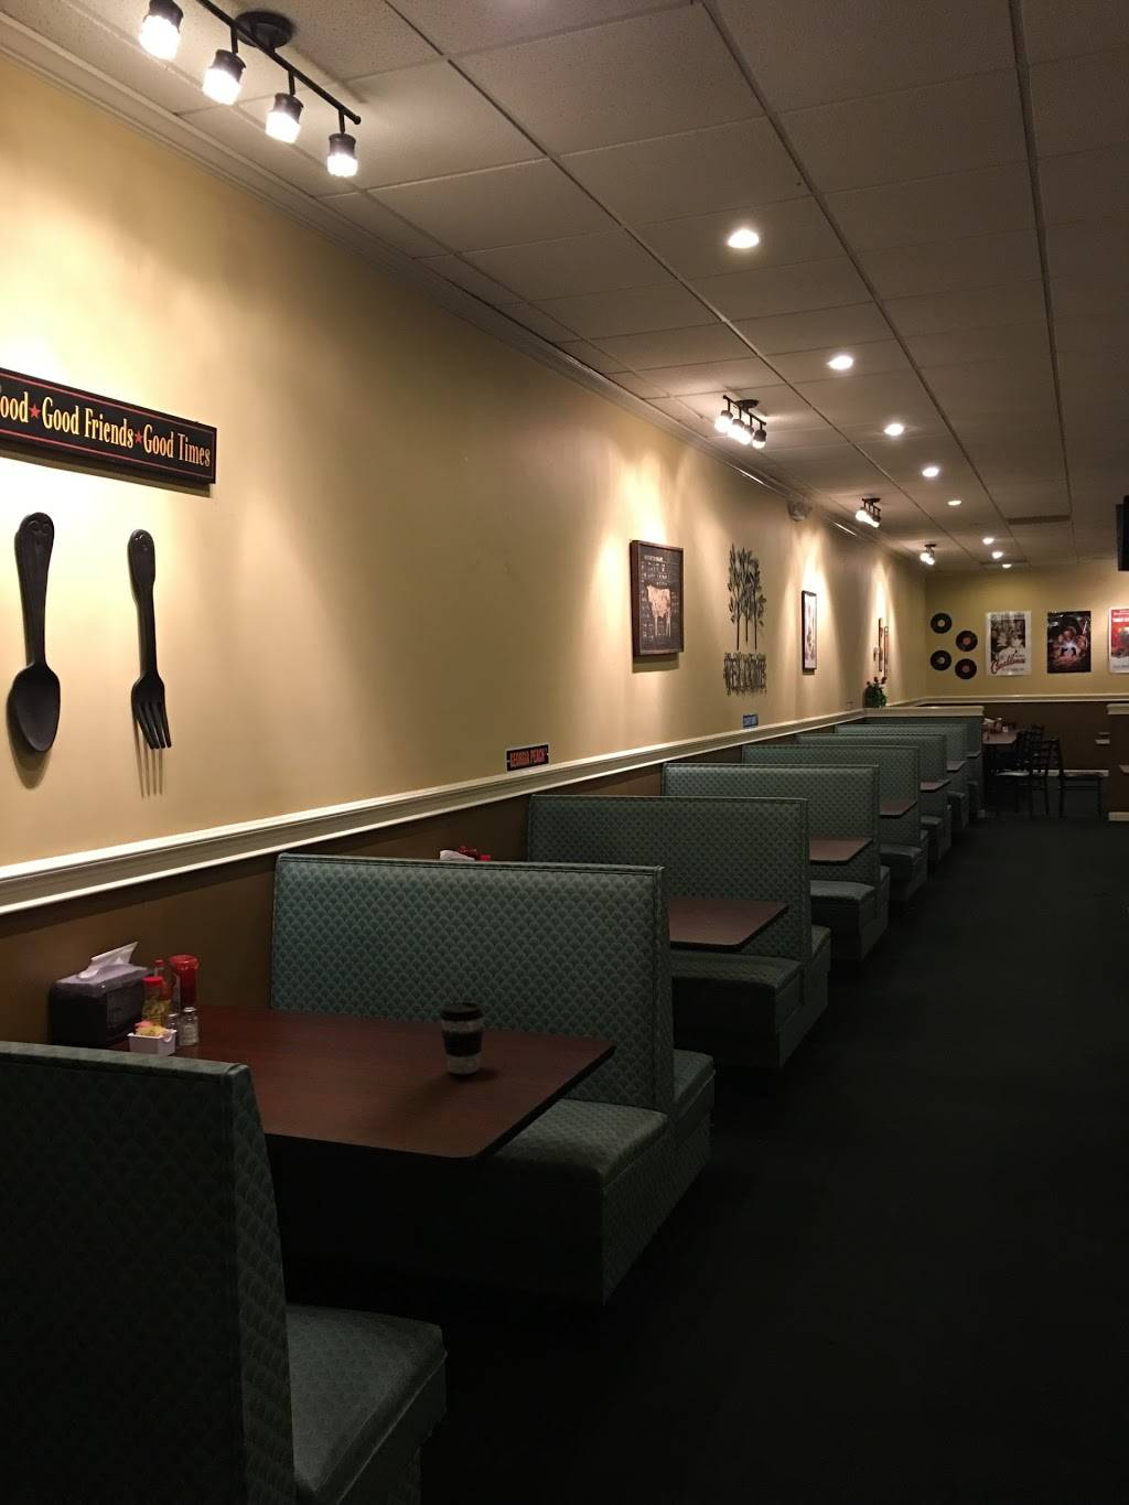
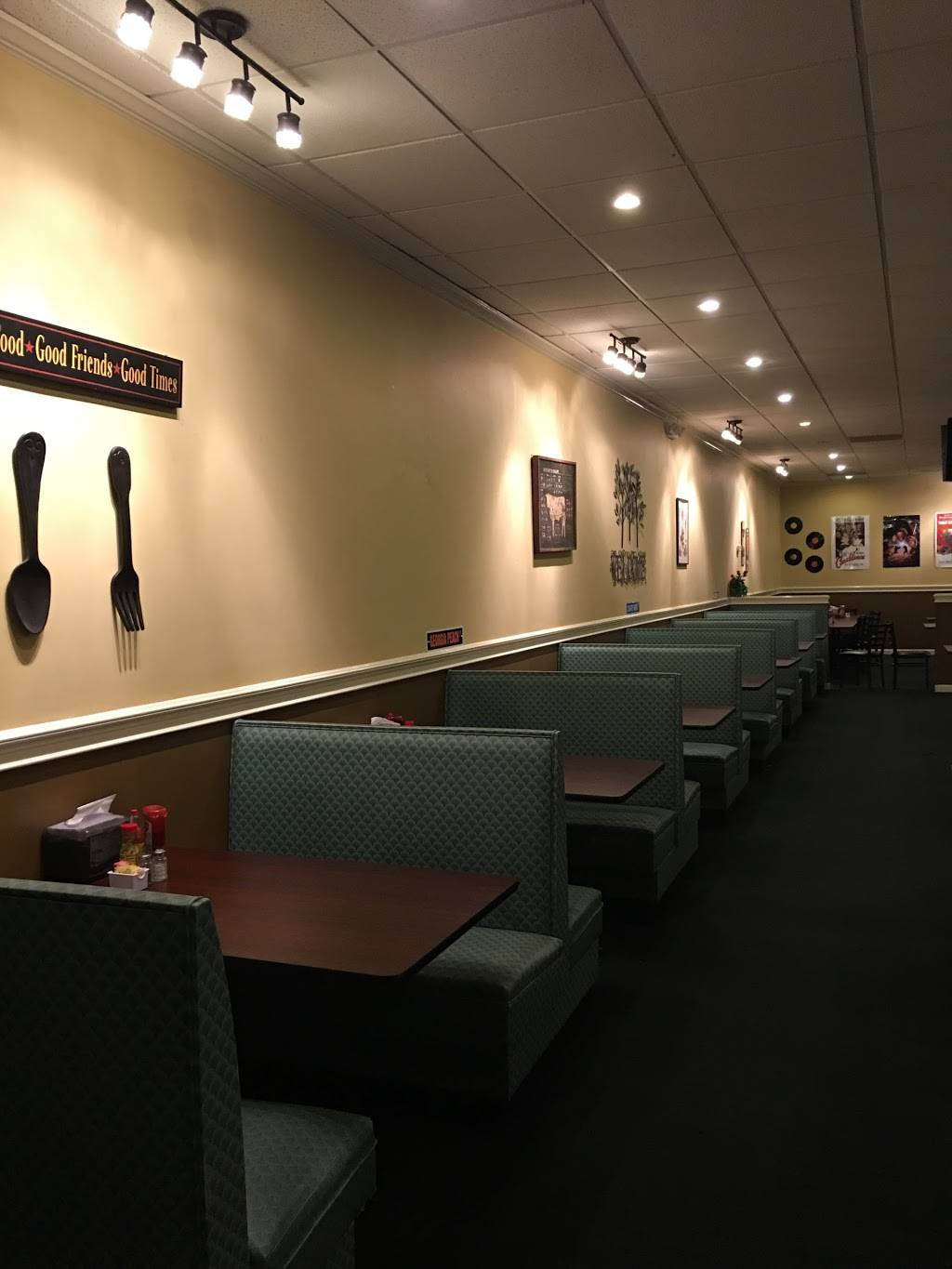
- coffee cup [438,1001,486,1074]
